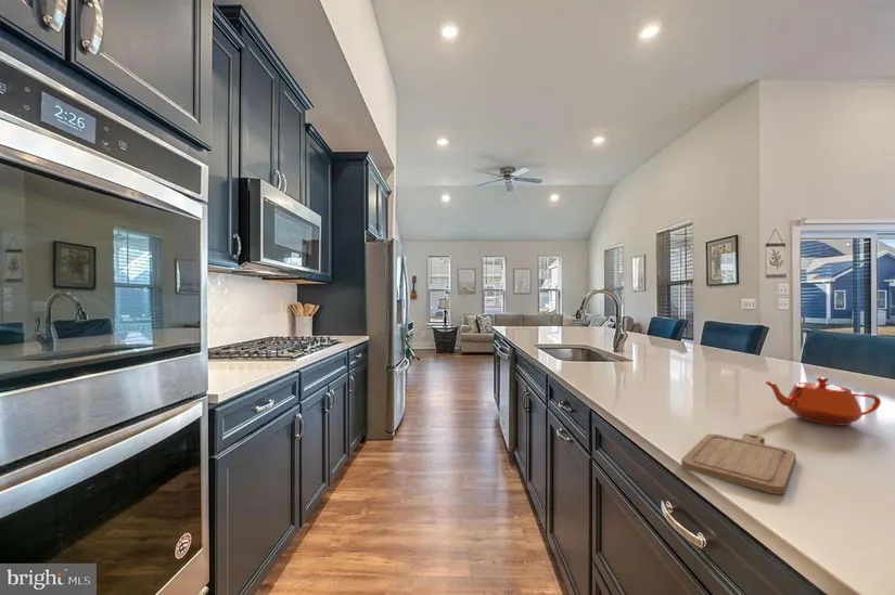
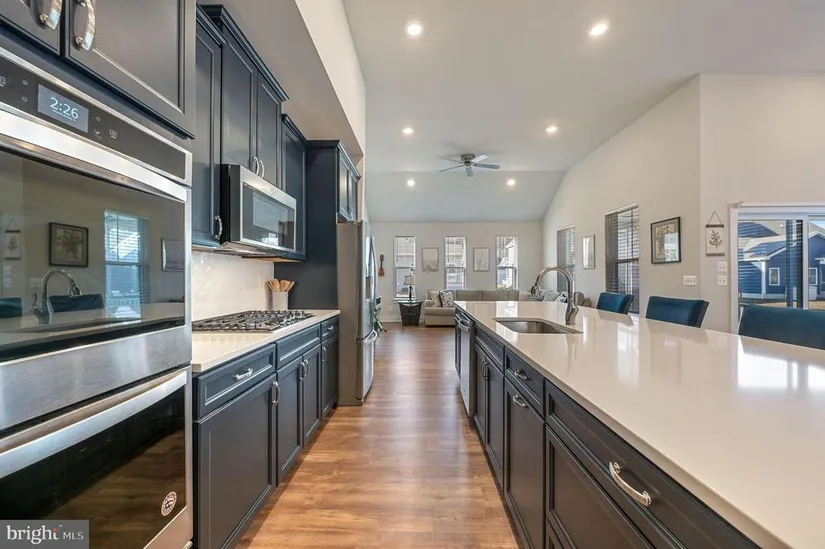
- chopping board [680,432,797,495]
- teapot [763,376,882,426]
